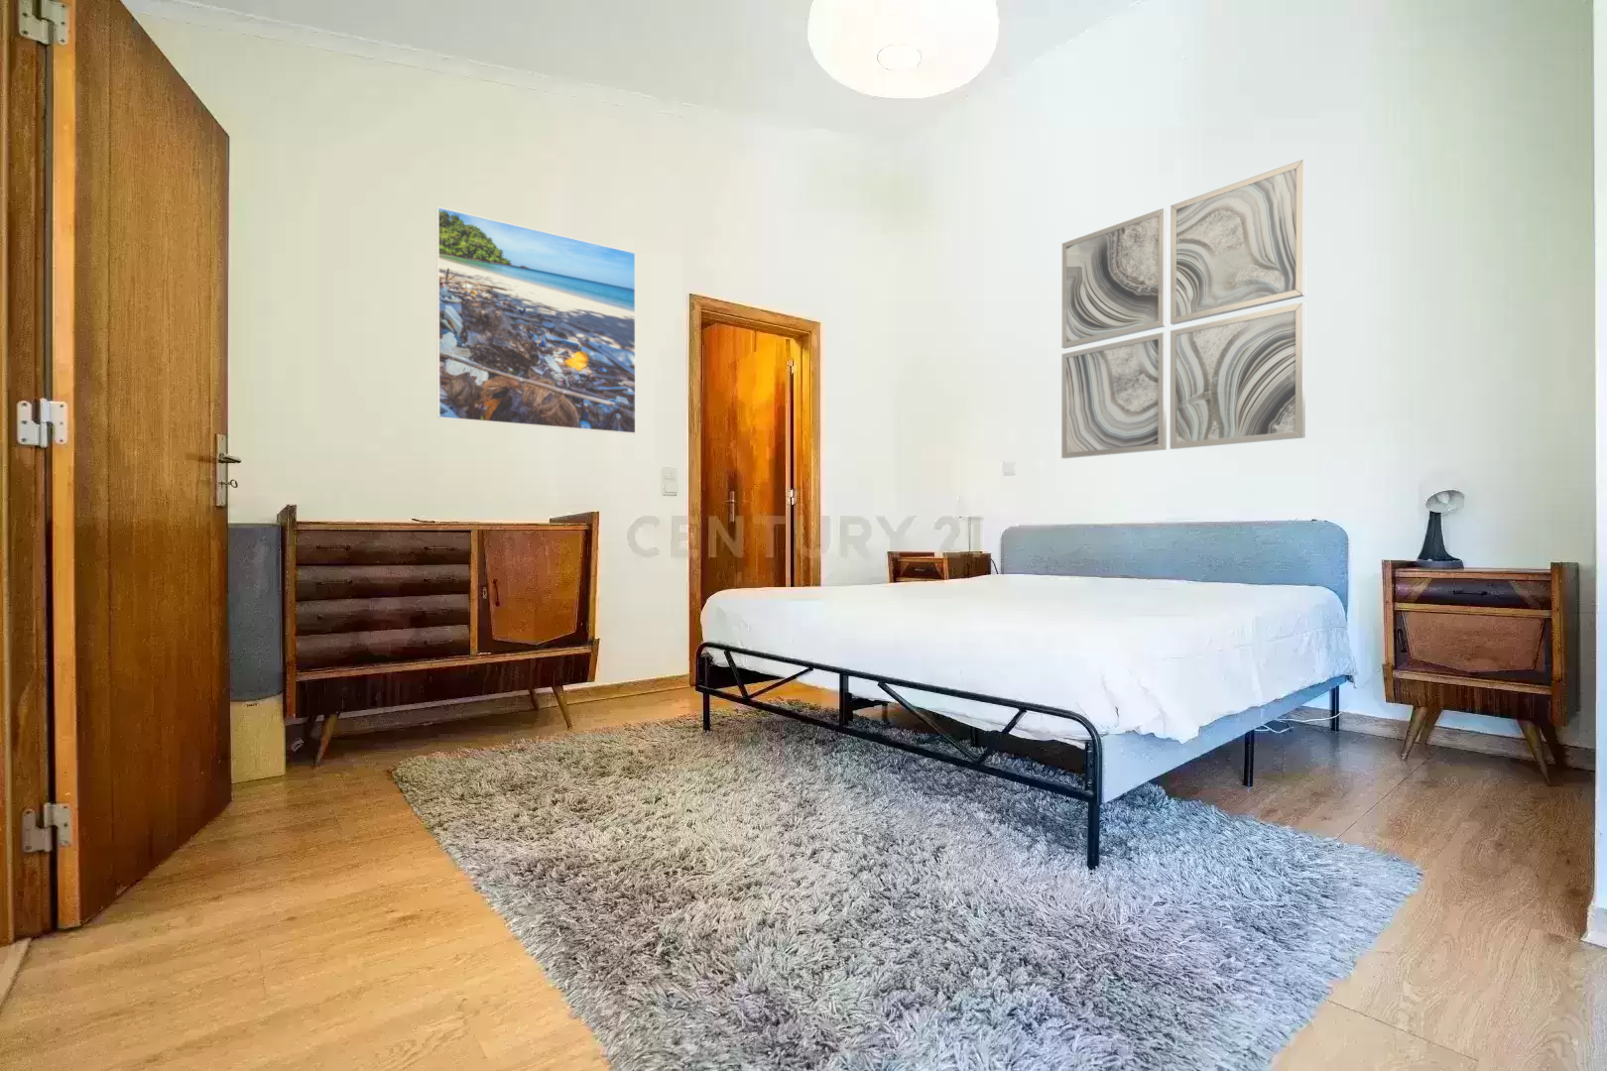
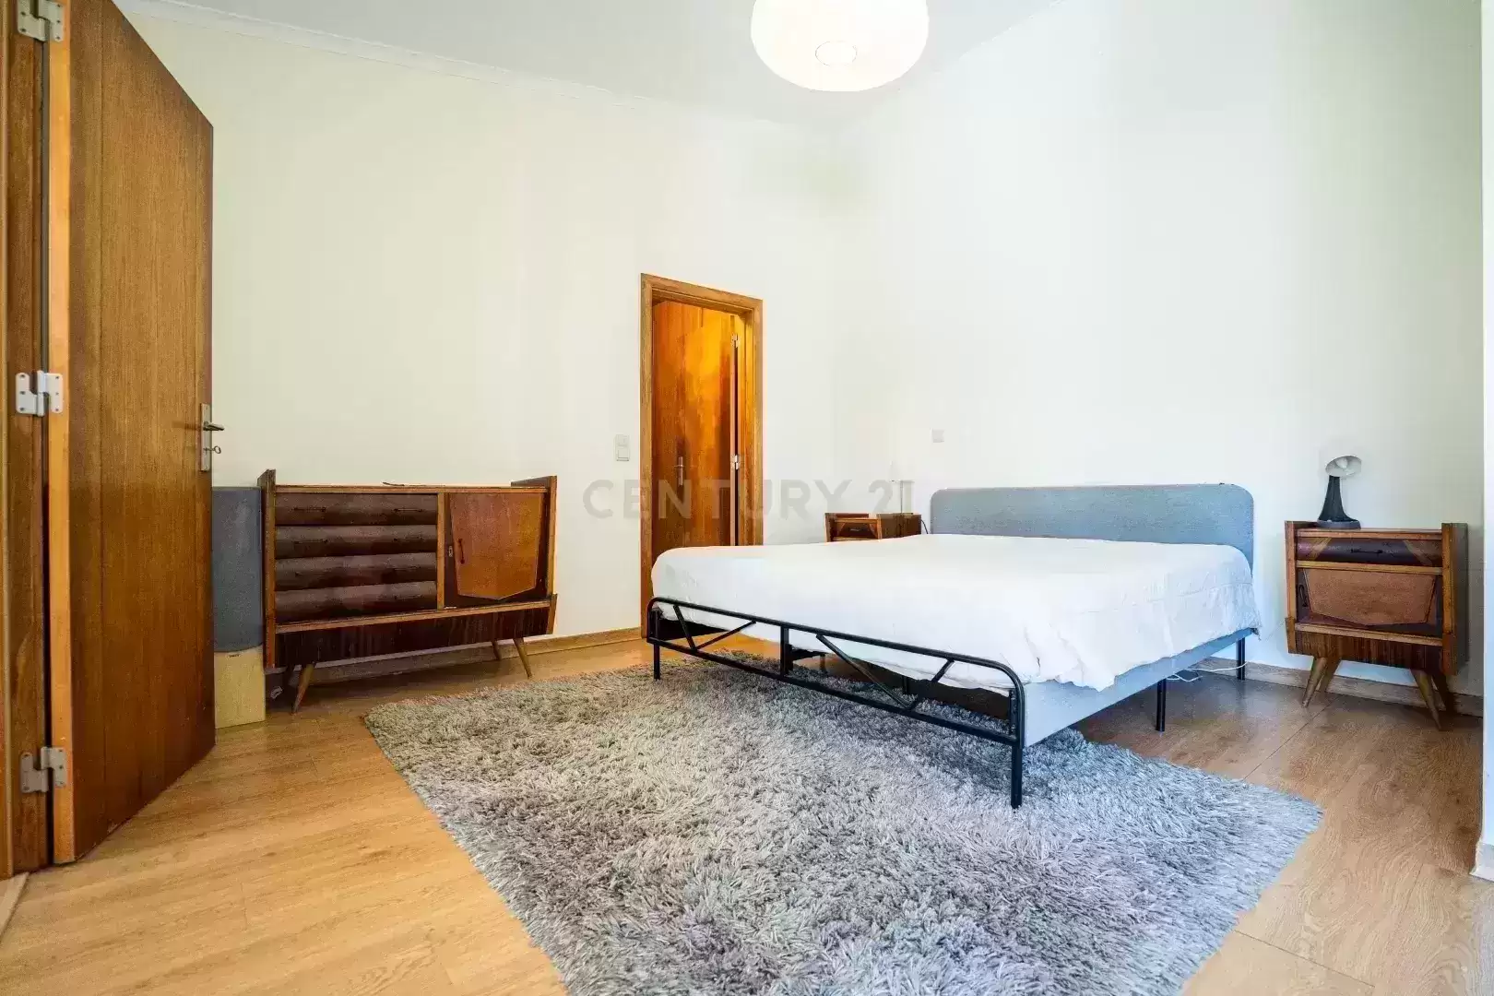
- wall art [1061,159,1307,459]
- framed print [435,207,637,435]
